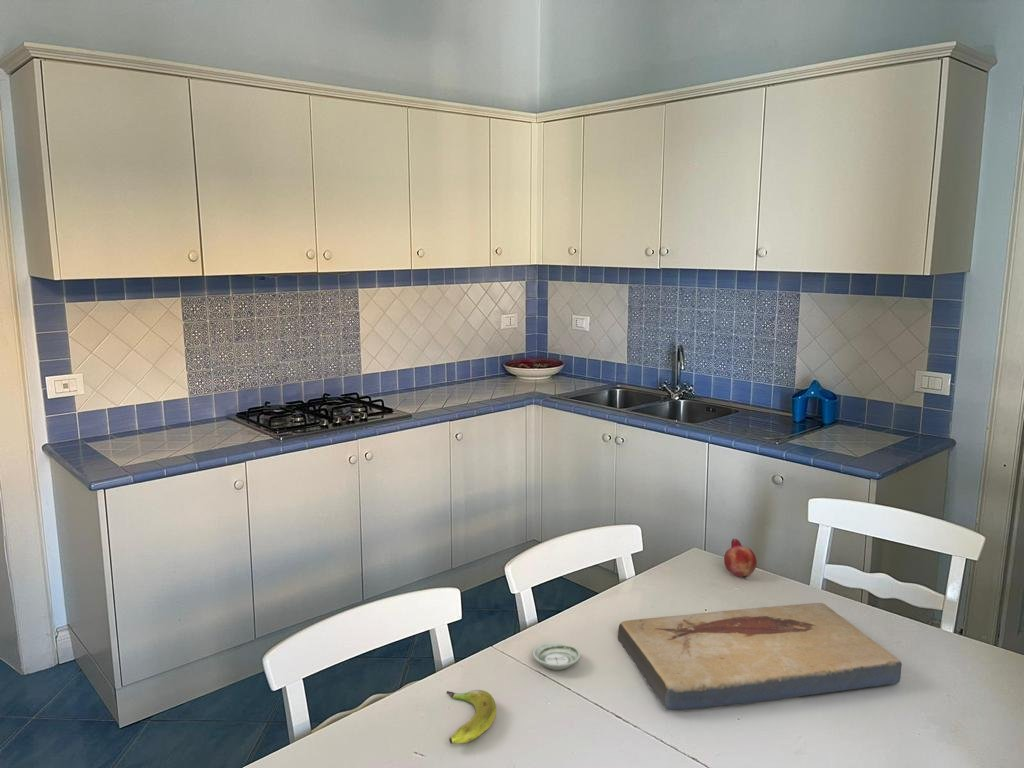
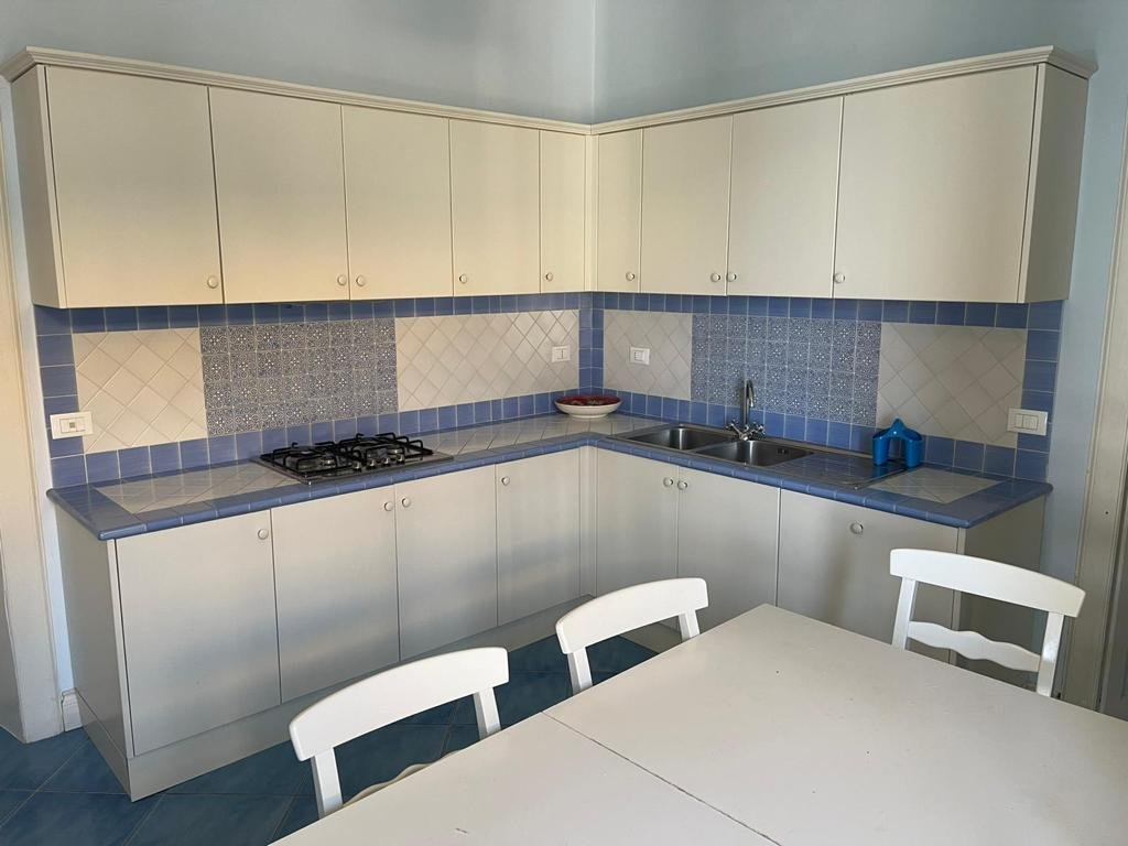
- banana [446,689,497,745]
- fish fossil [617,602,903,711]
- saucer [532,641,582,671]
- fruit [723,538,758,579]
